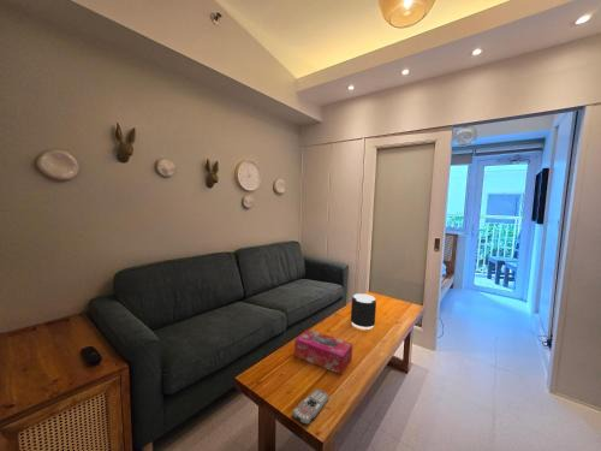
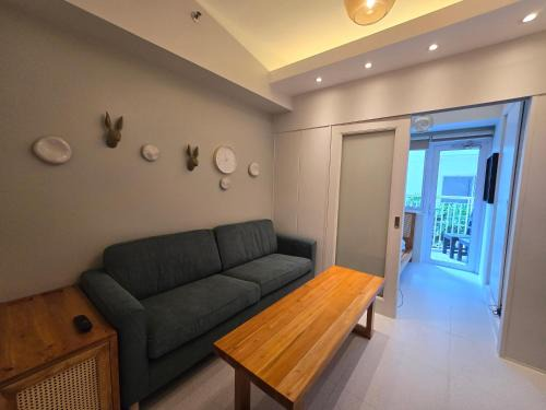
- speaker [350,292,377,331]
- tissue box [293,328,353,376]
- remote control [291,388,331,426]
